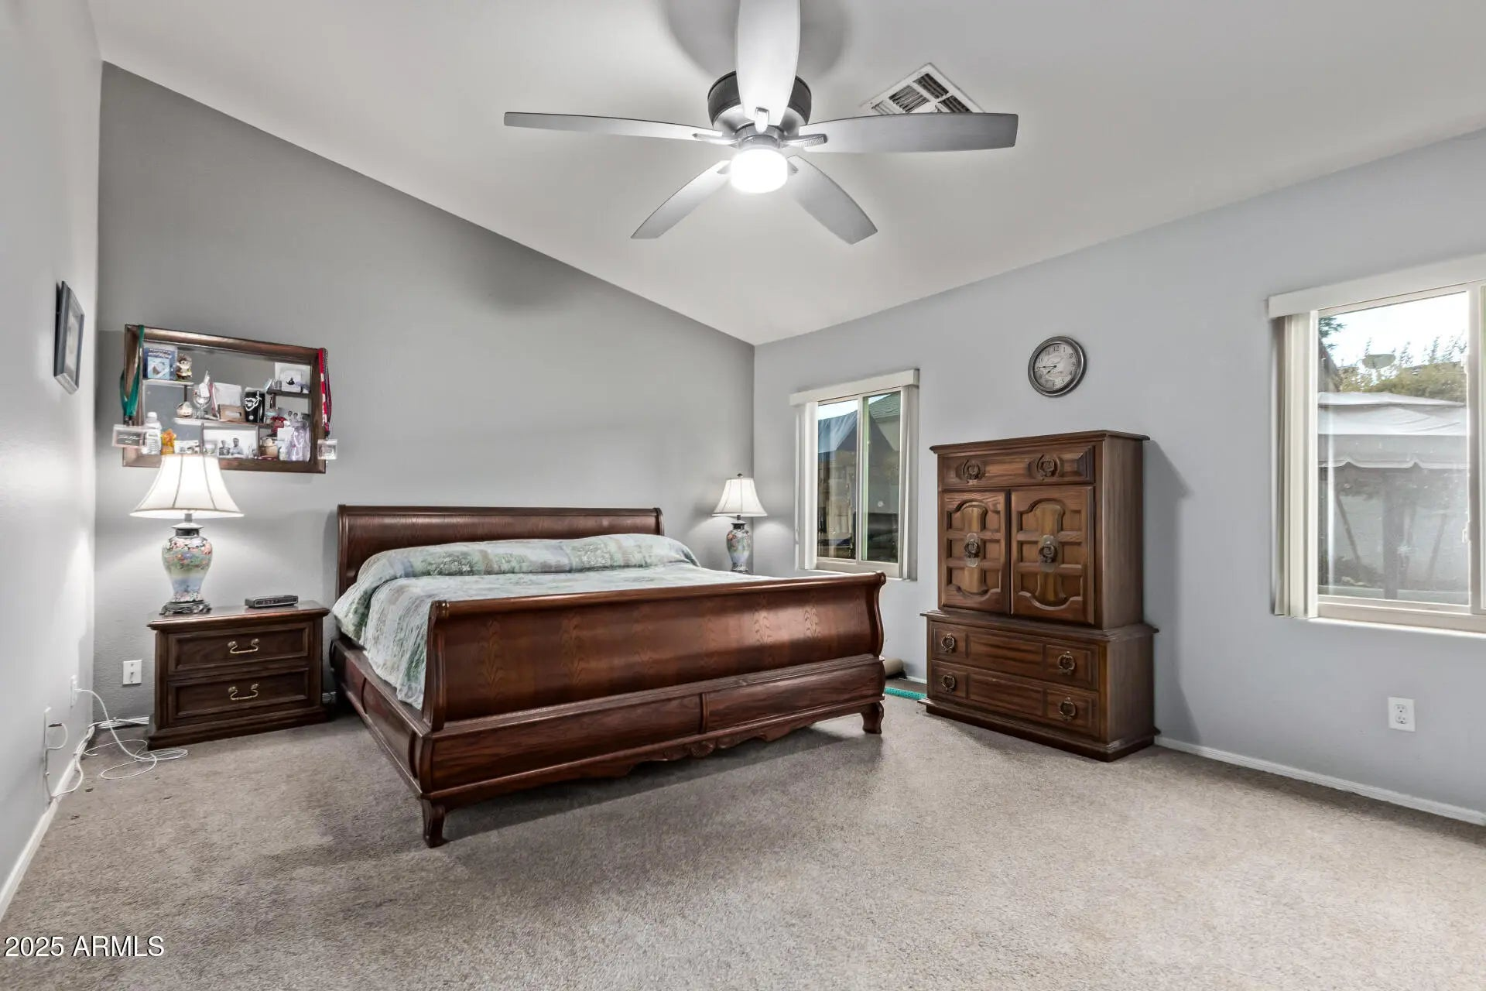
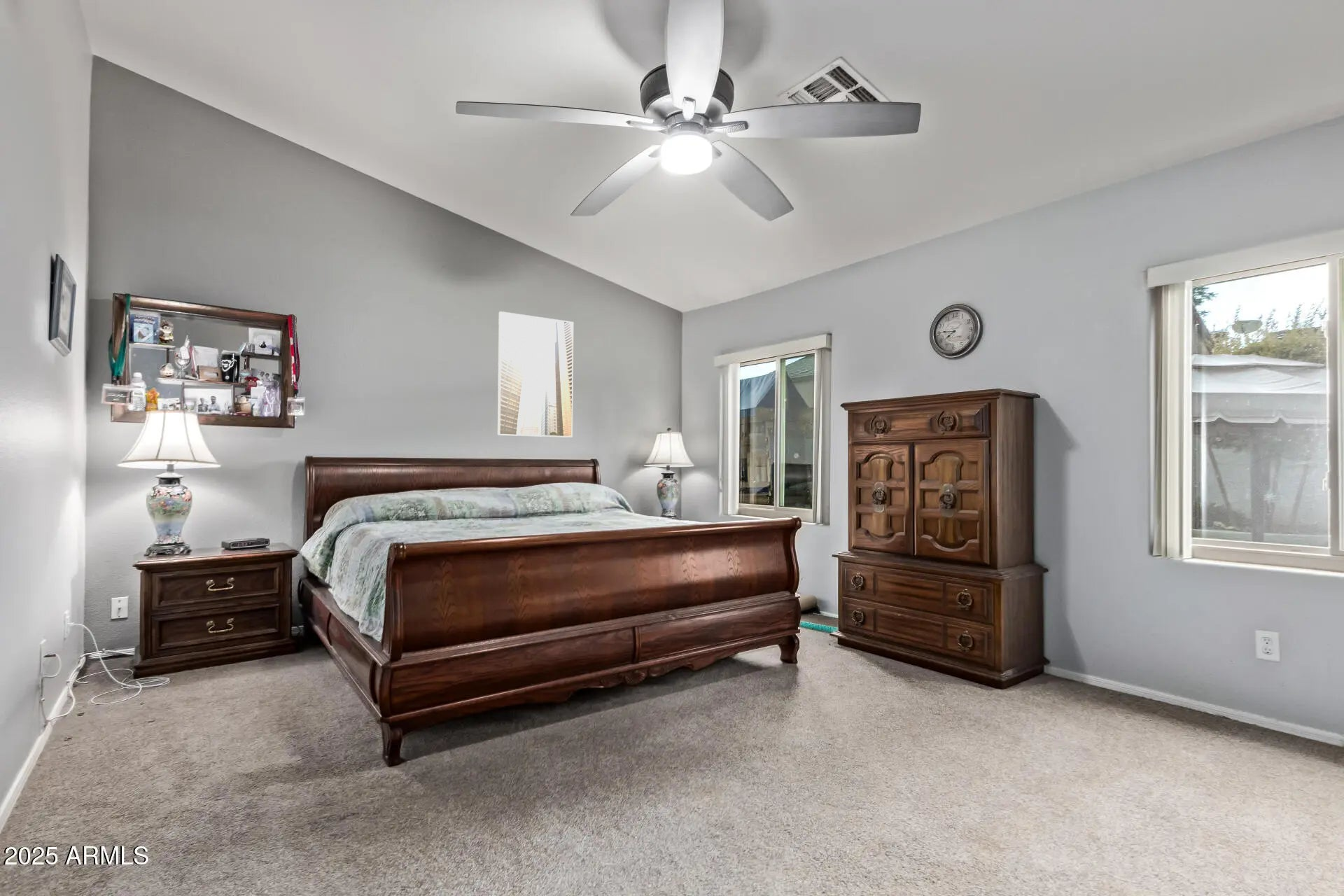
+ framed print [497,311,574,438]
